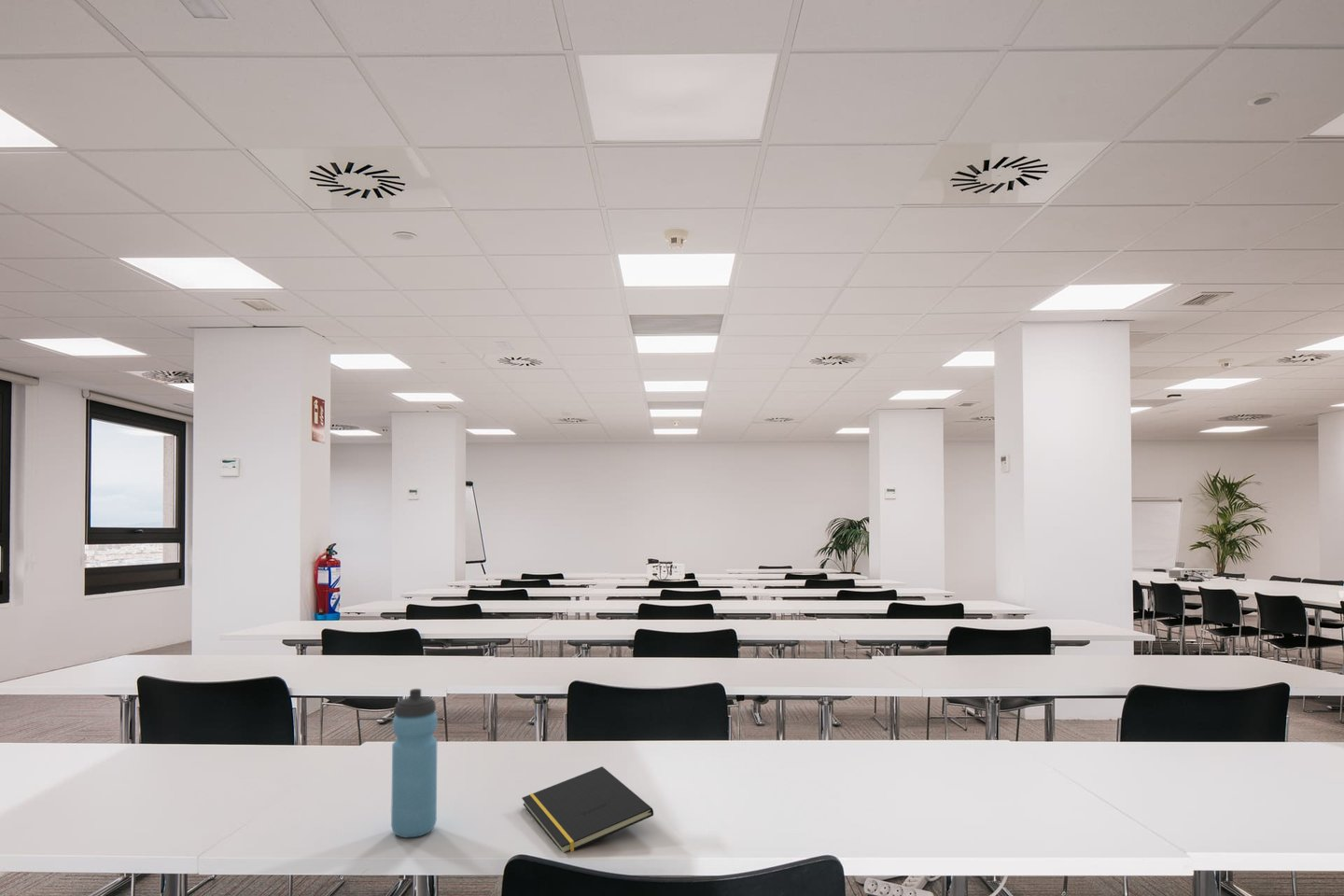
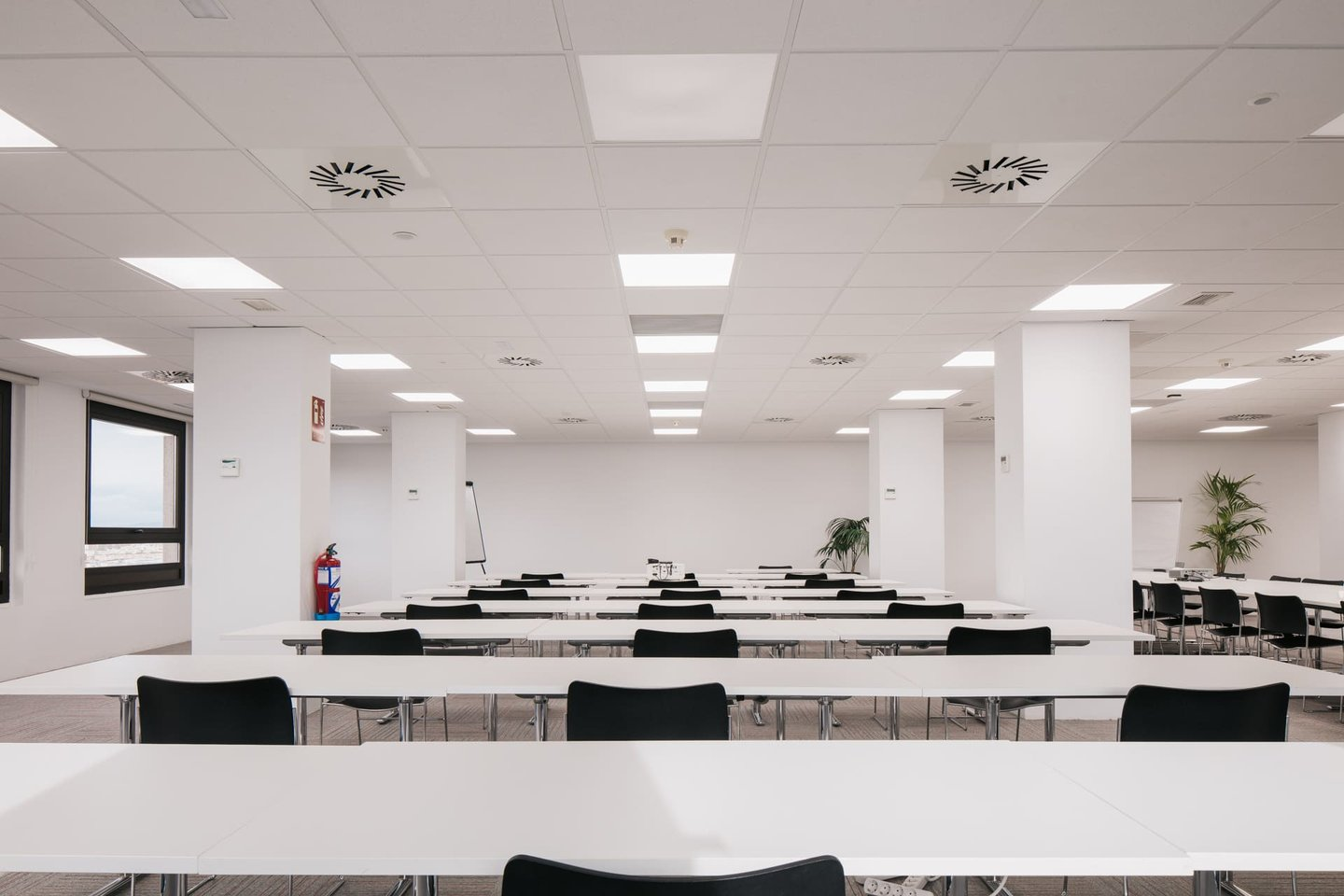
- water bottle [390,688,438,838]
- notepad [521,765,654,854]
